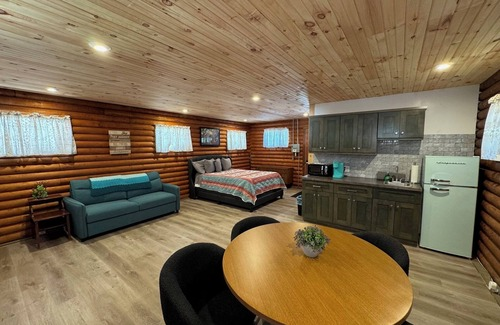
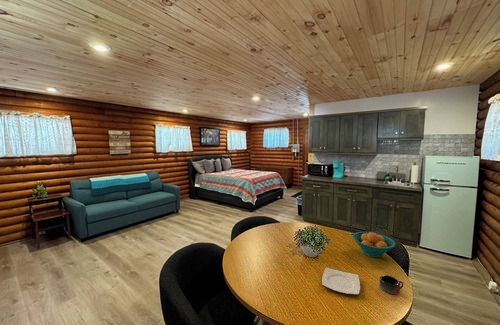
+ fruit bowl [351,231,396,259]
+ plate [321,267,361,296]
+ mug [378,274,404,295]
